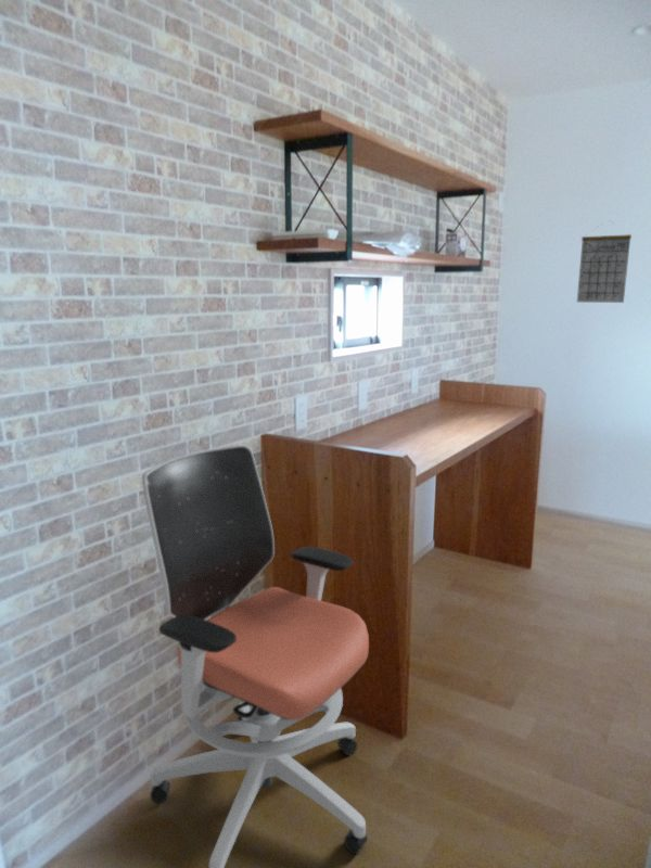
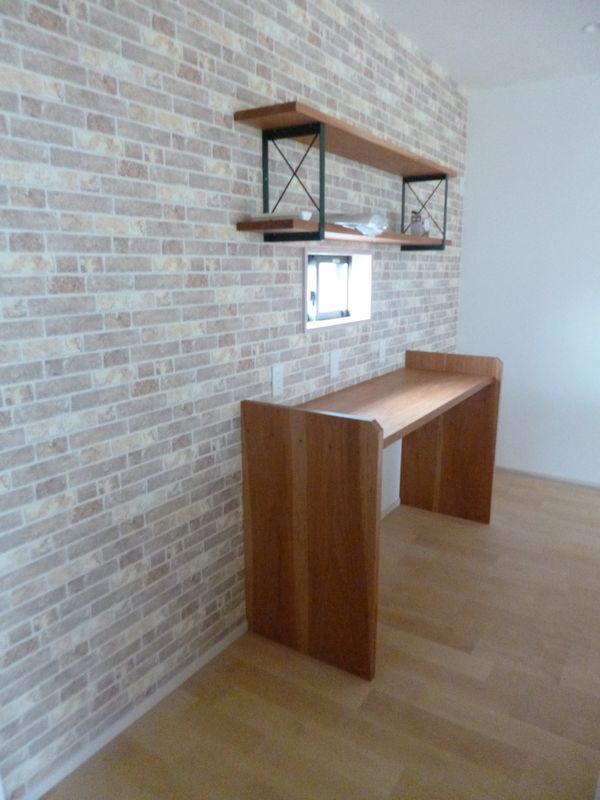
- calendar [576,220,633,304]
- office chair [141,445,370,868]
